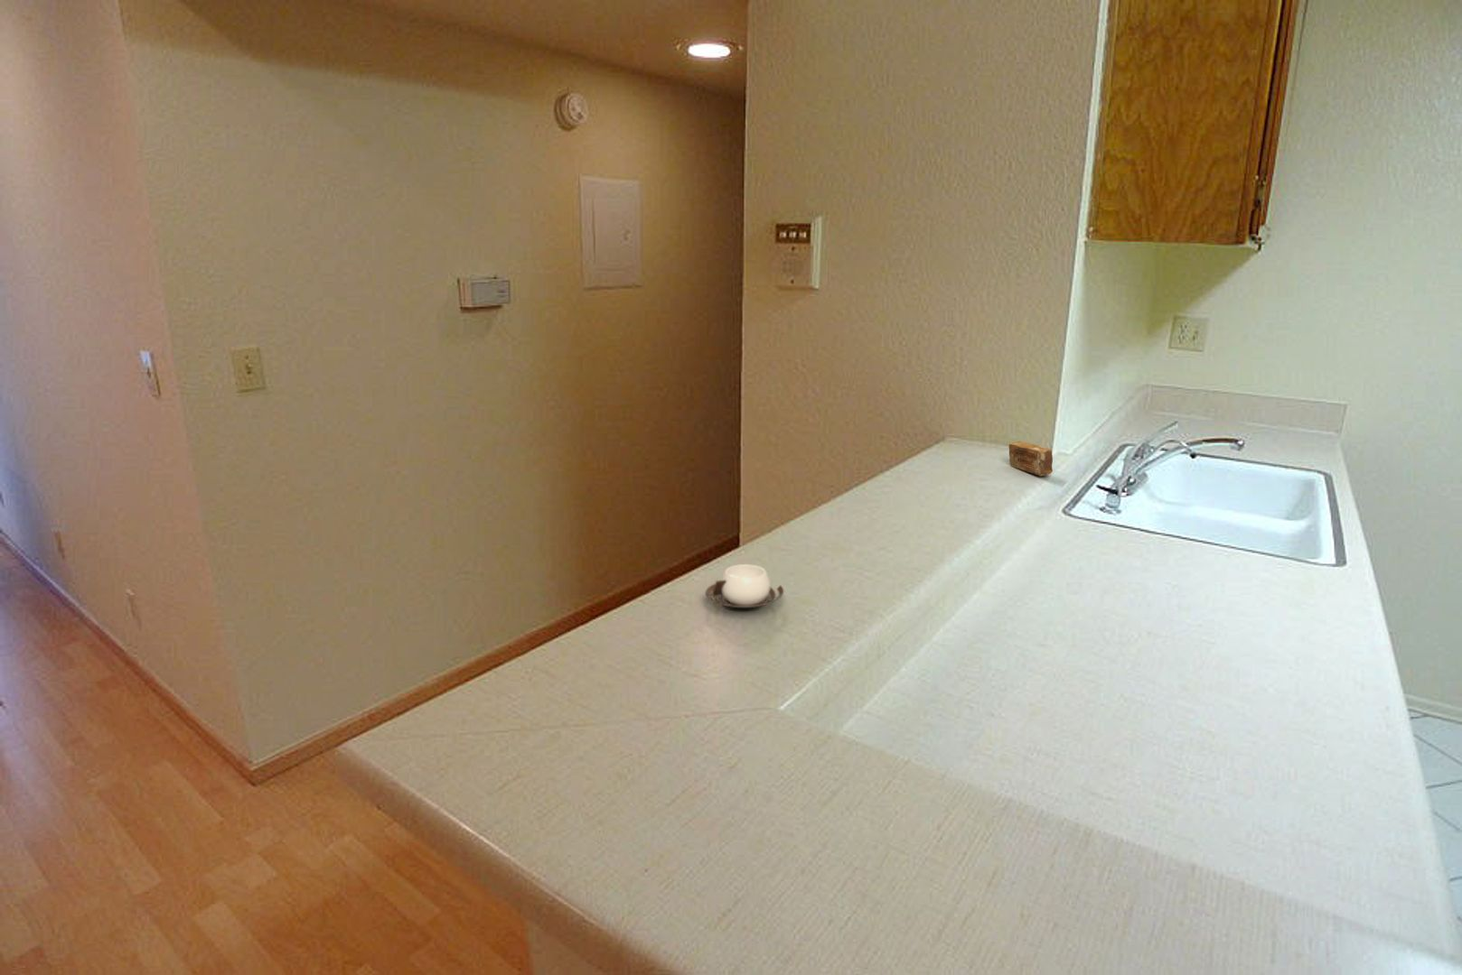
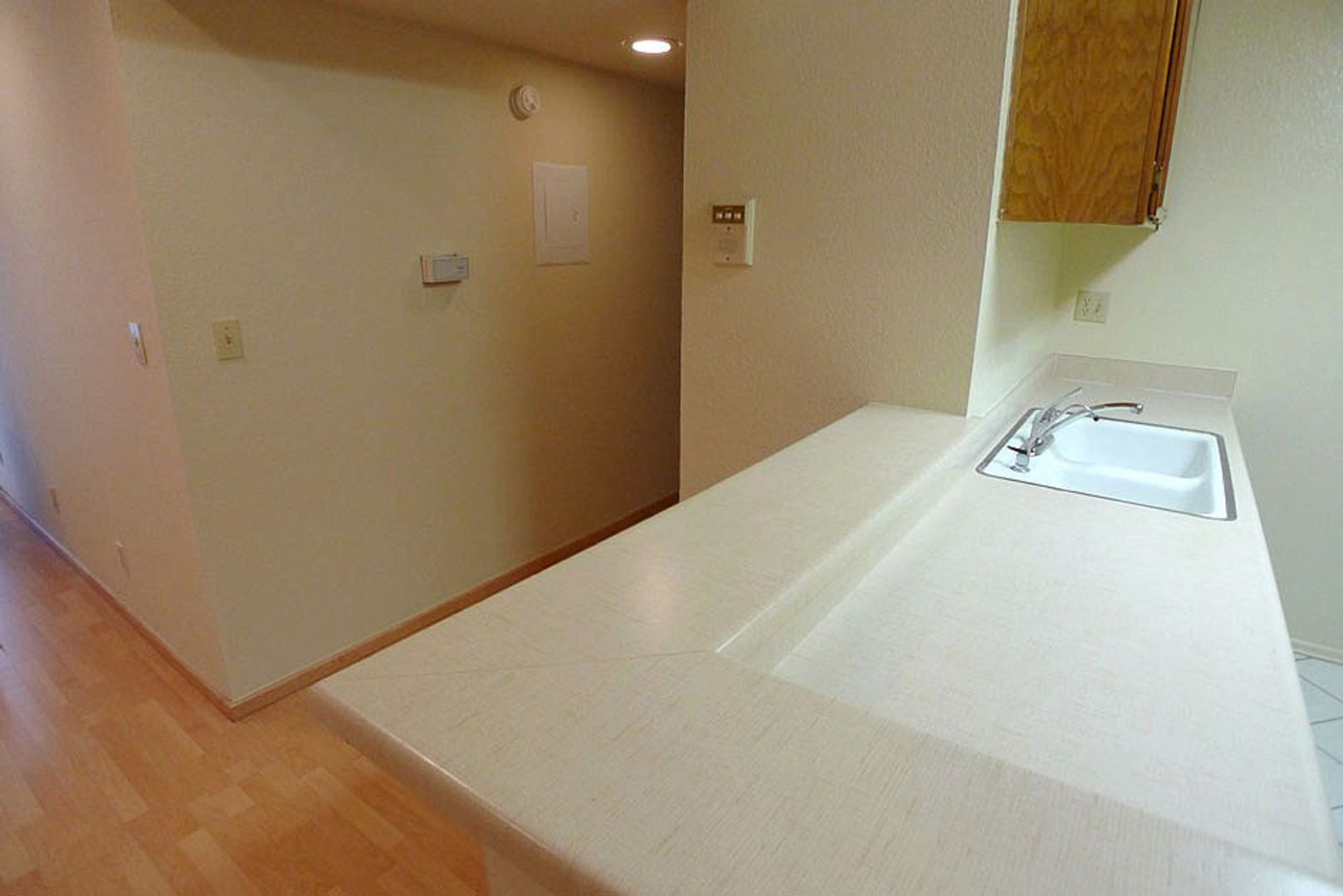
- cup [704,564,784,608]
- soap bar [1007,441,1054,477]
